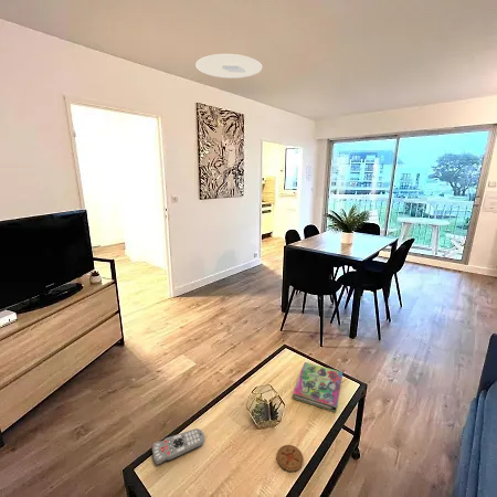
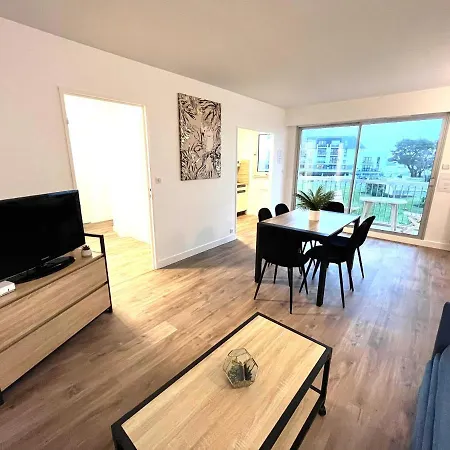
- remote control [151,427,205,466]
- coaster [276,444,305,473]
- ceiling light [194,53,263,80]
- book [292,361,343,413]
